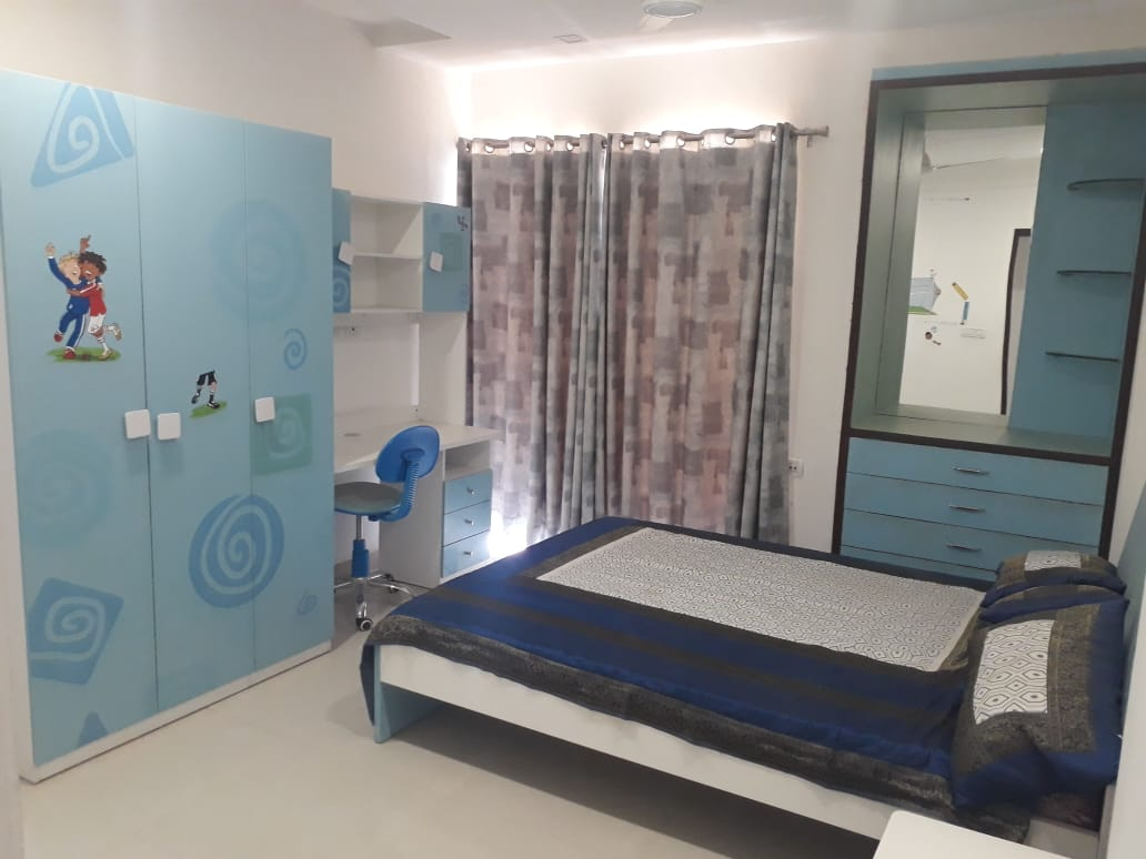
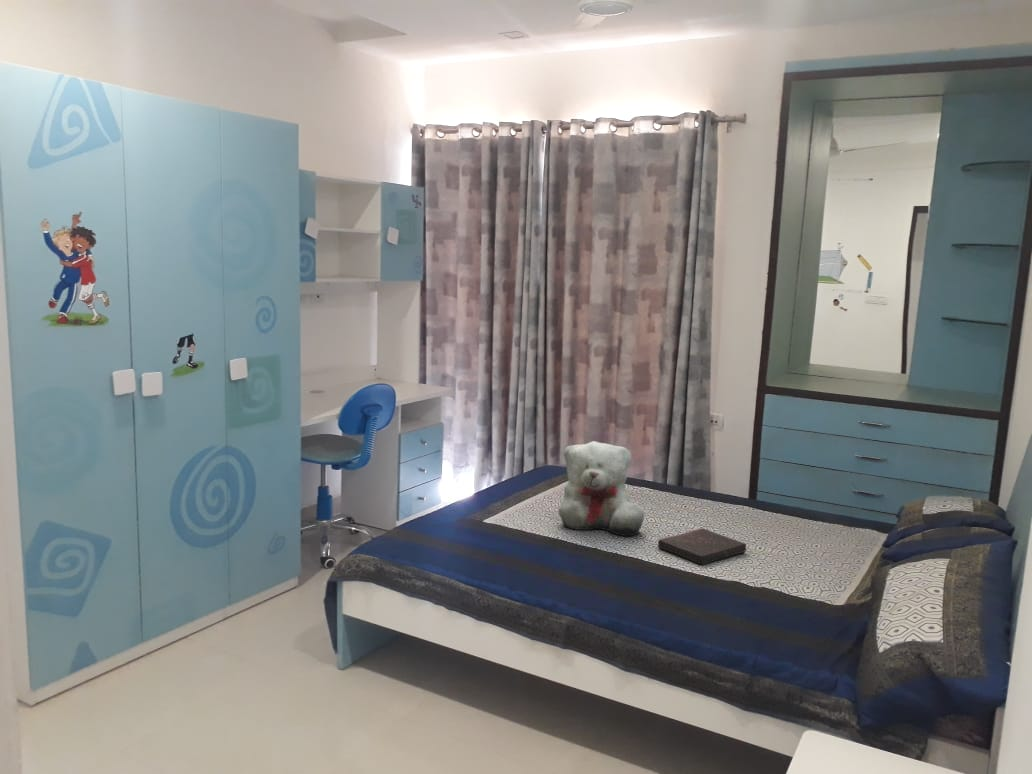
+ book [657,527,747,566]
+ teddy bear [558,440,645,537]
